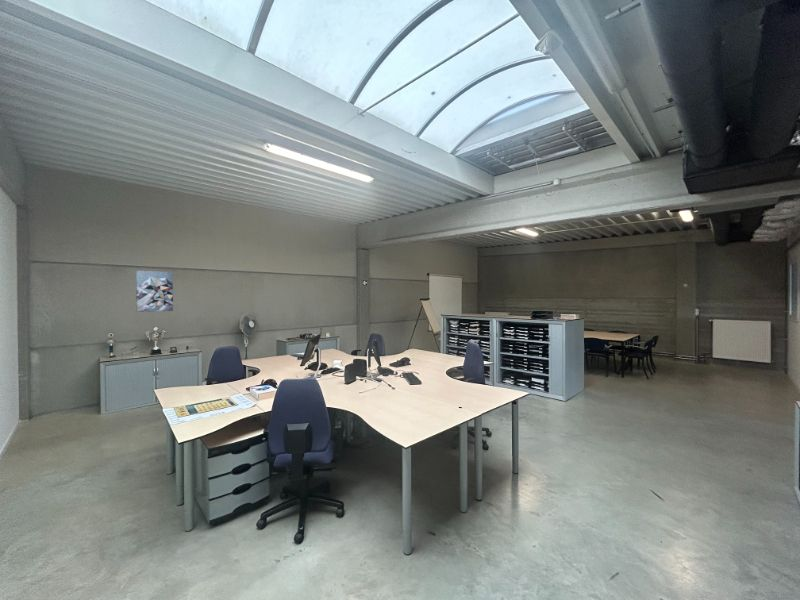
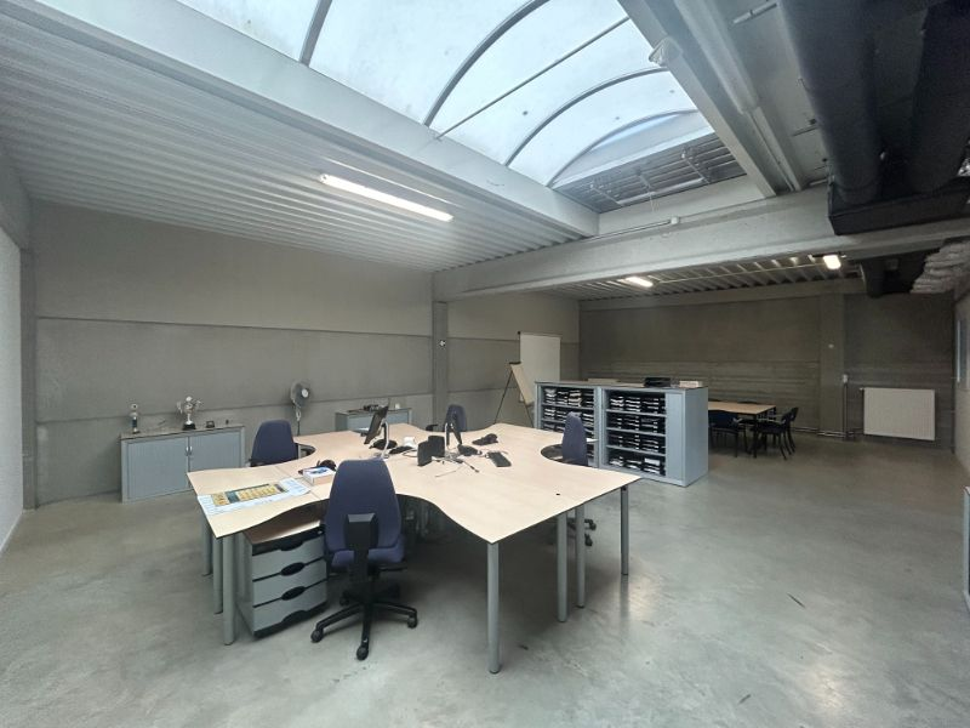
- wall art [135,270,174,313]
